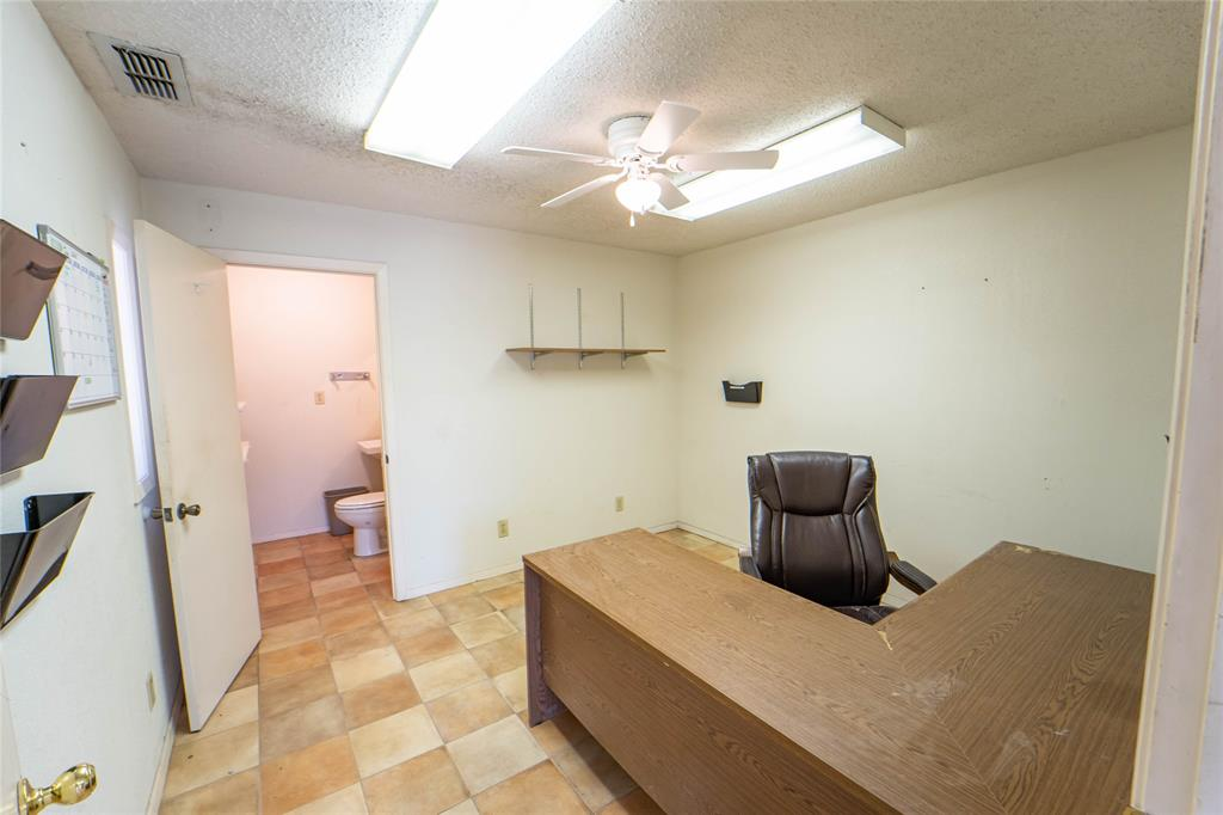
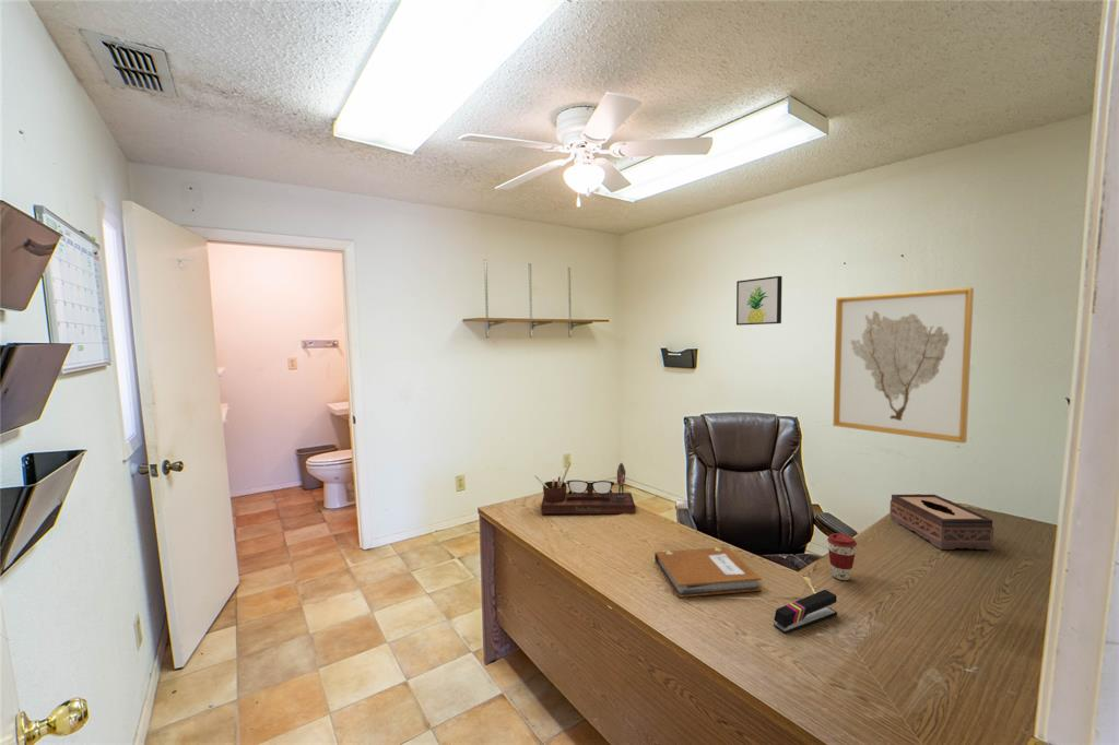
+ desk organizer [533,461,636,515]
+ stapler [773,589,838,635]
+ wall art [735,275,784,327]
+ notebook [653,546,763,599]
+ wall art [832,286,975,445]
+ tissue box [888,494,994,551]
+ coffee cup [826,532,858,581]
